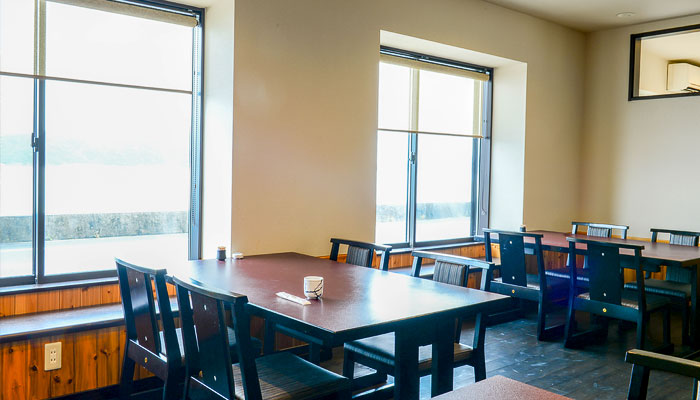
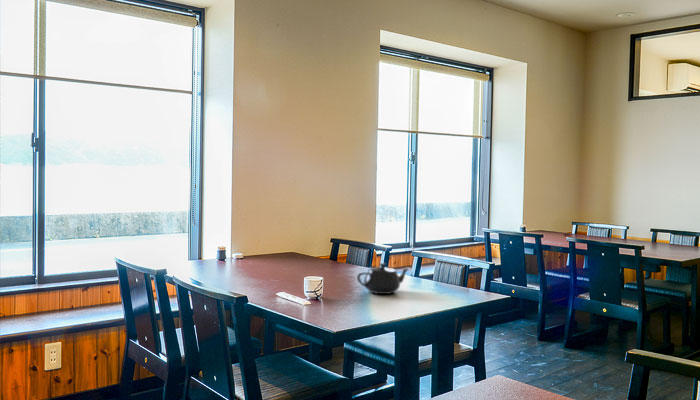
+ teapot [356,262,410,295]
